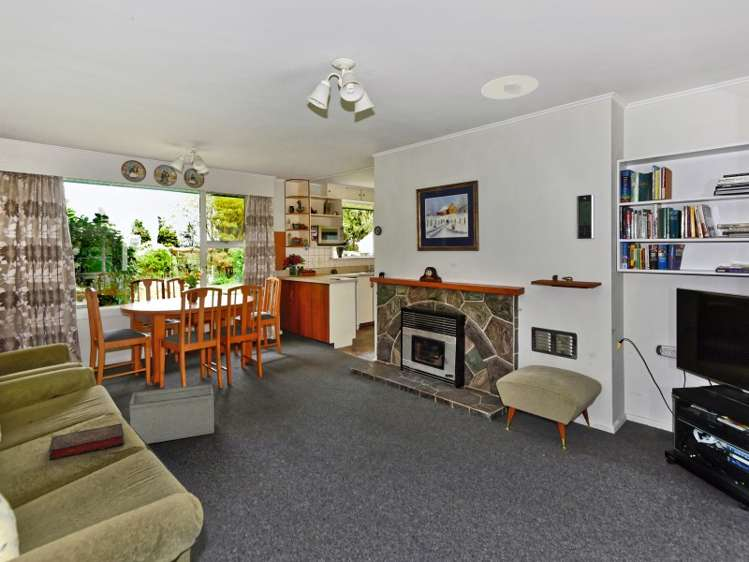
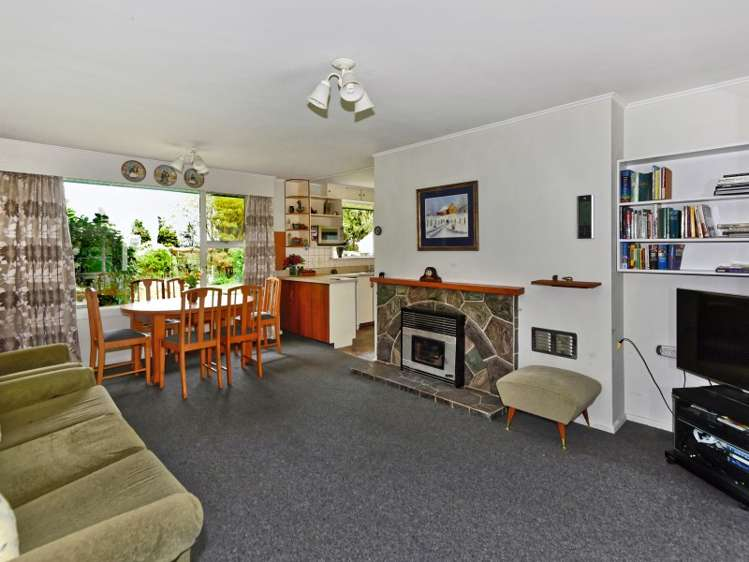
- recessed light [481,74,540,100]
- book [48,422,125,461]
- storage bin [128,383,215,445]
